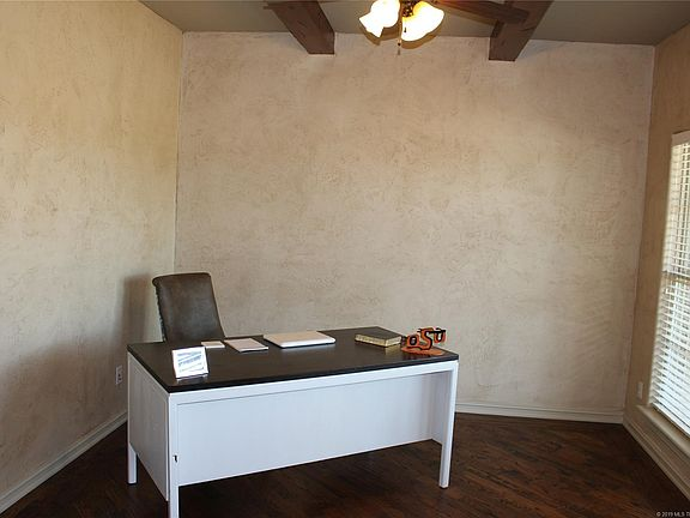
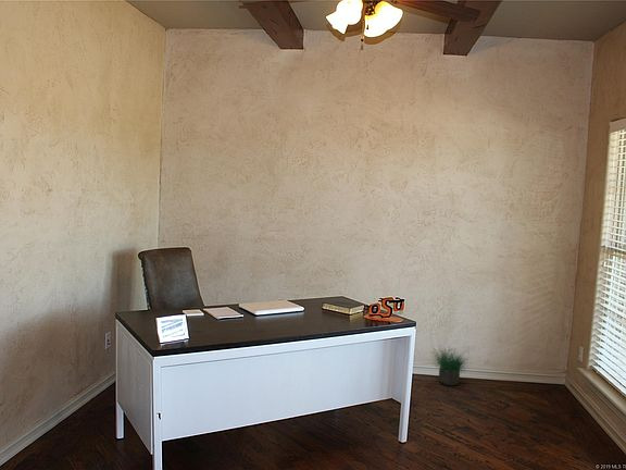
+ potted plant [429,339,473,387]
